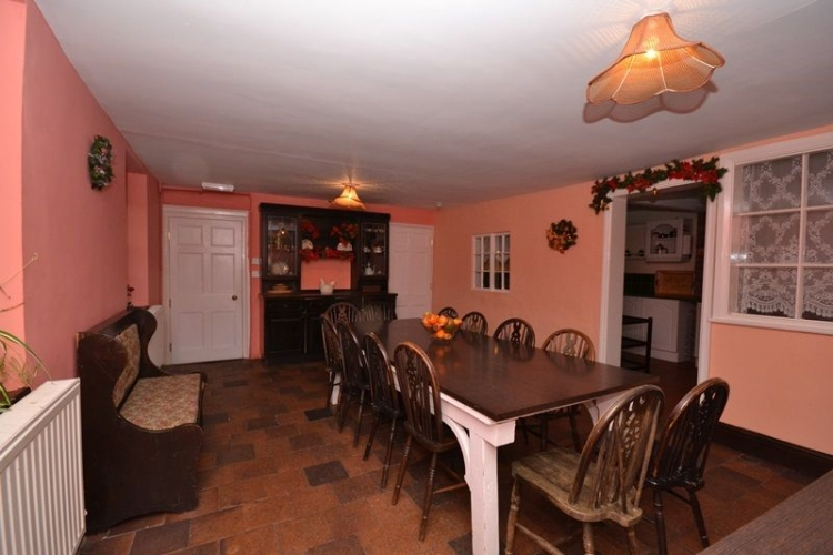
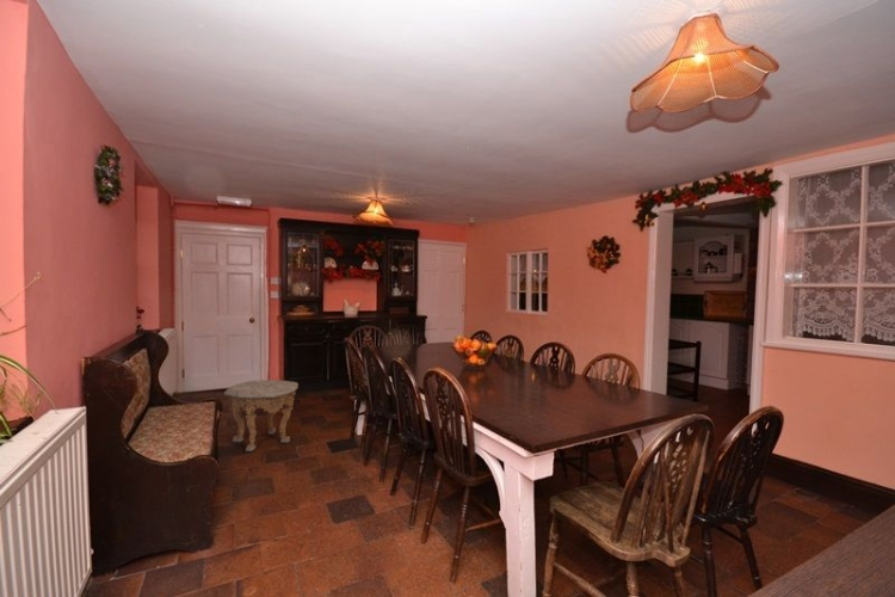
+ side table [223,378,300,453]
